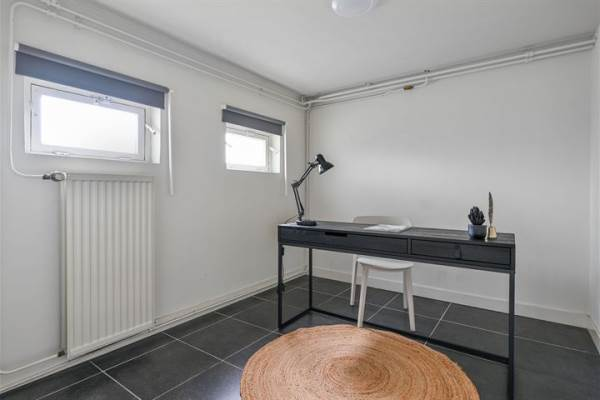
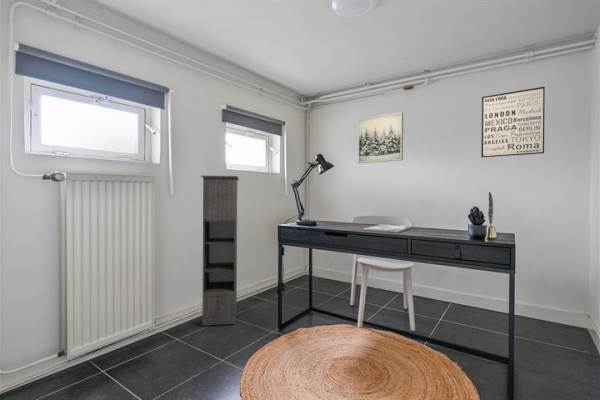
+ wall art [357,111,404,164]
+ storage cabinet [200,174,240,327]
+ wall art [480,86,546,158]
